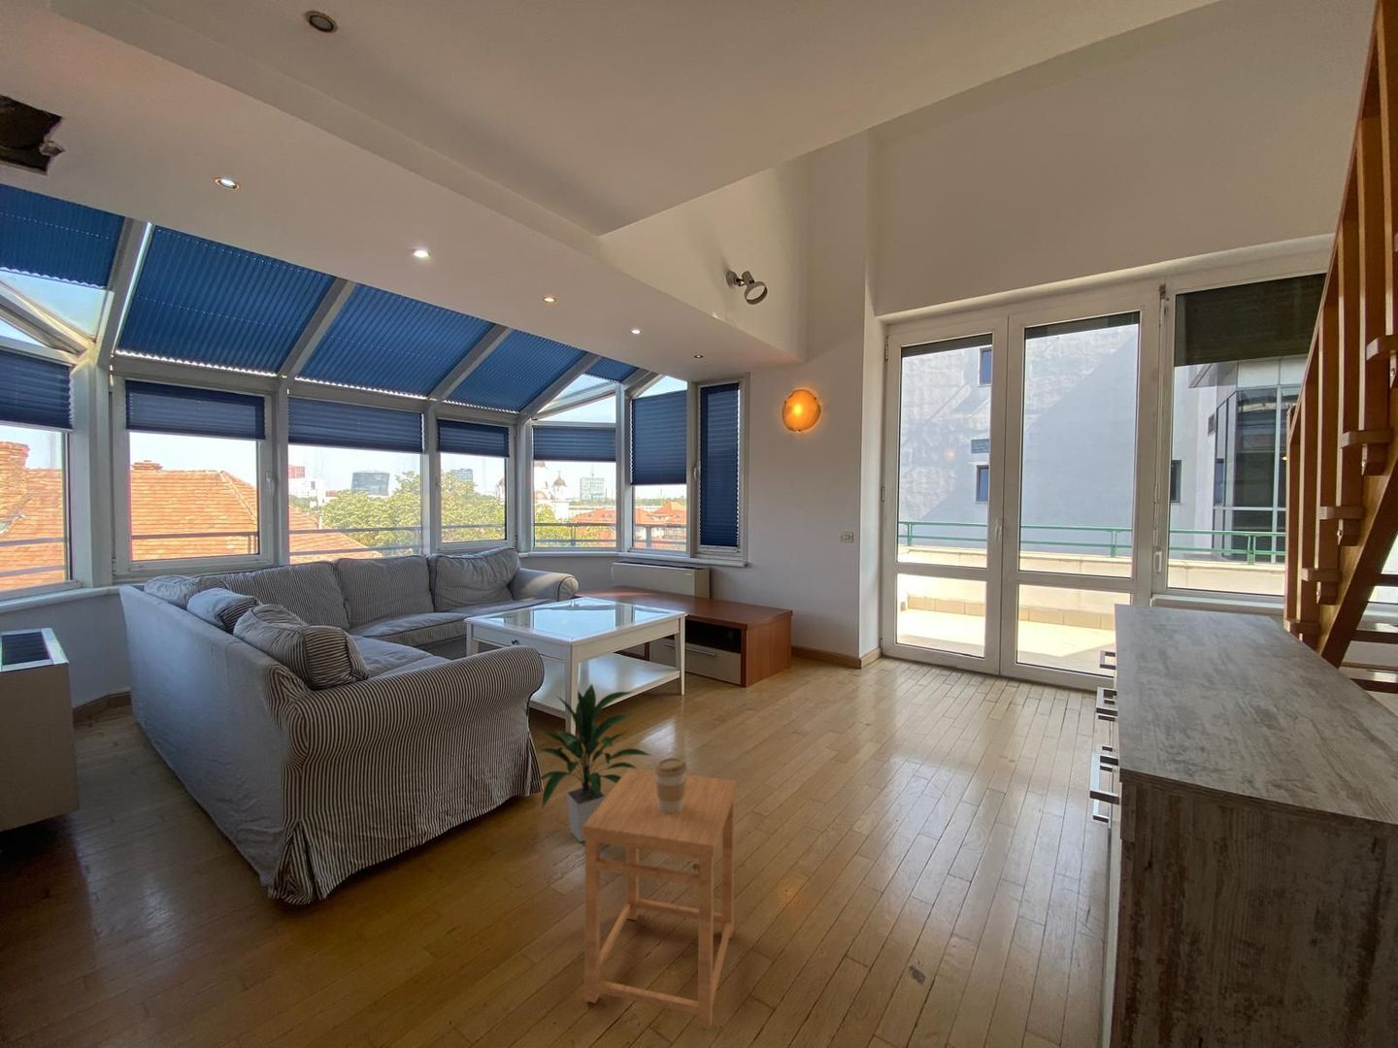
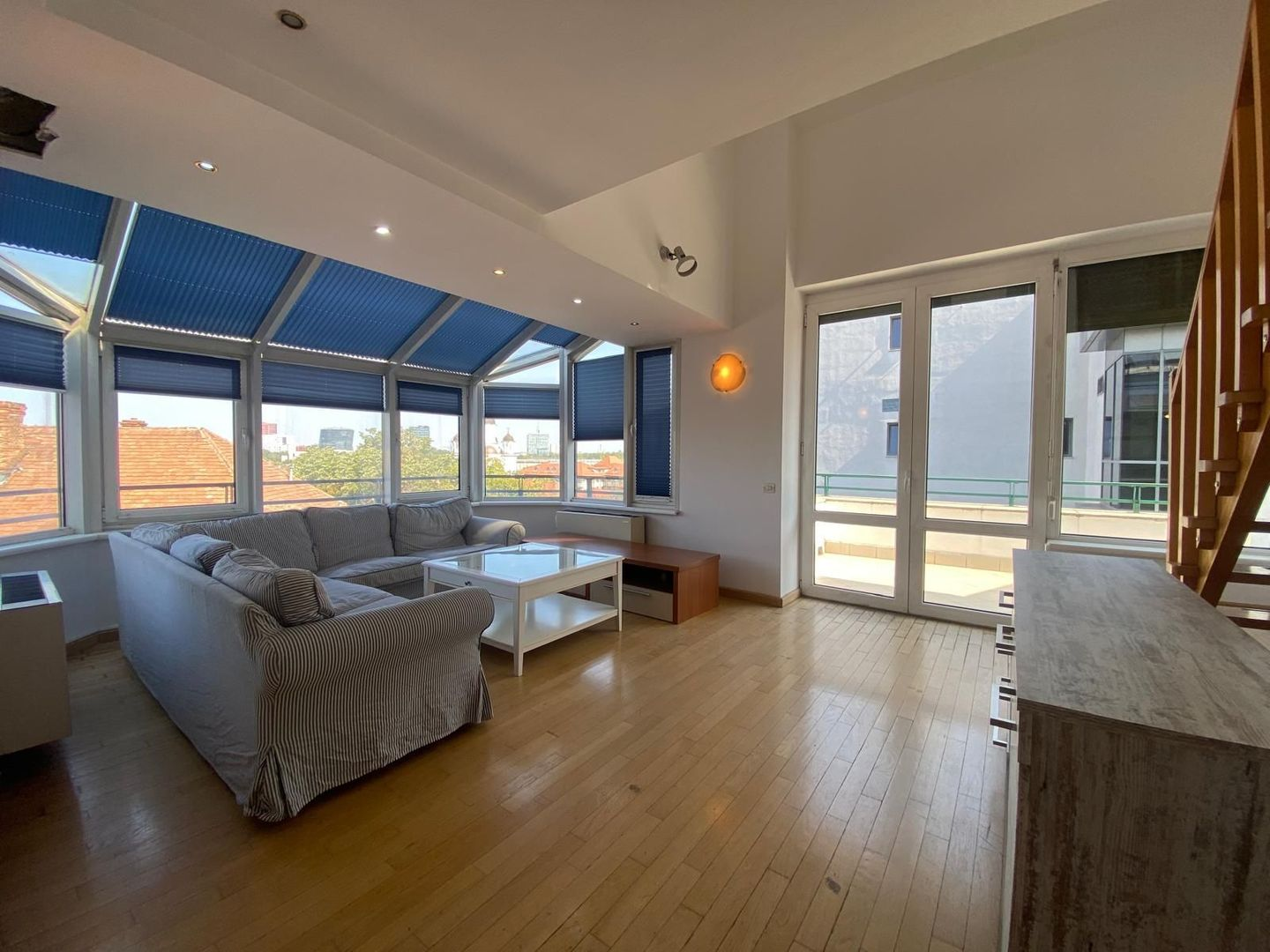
- indoor plant [532,683,652,843]
- coffee cup [654,757,688,814]
- side table [582,767,738,1030]
